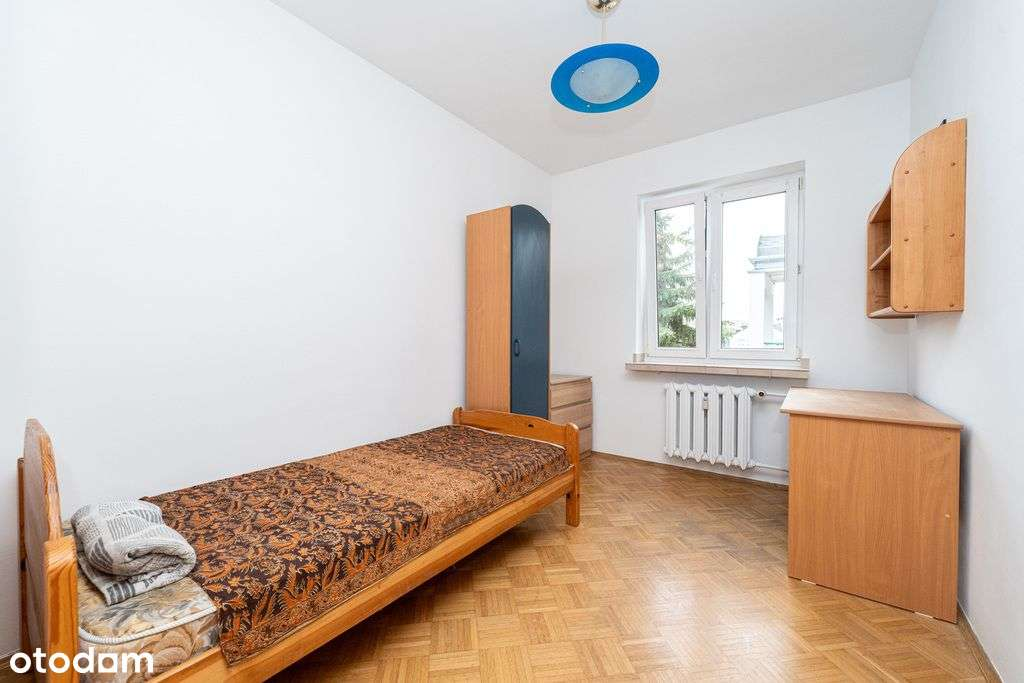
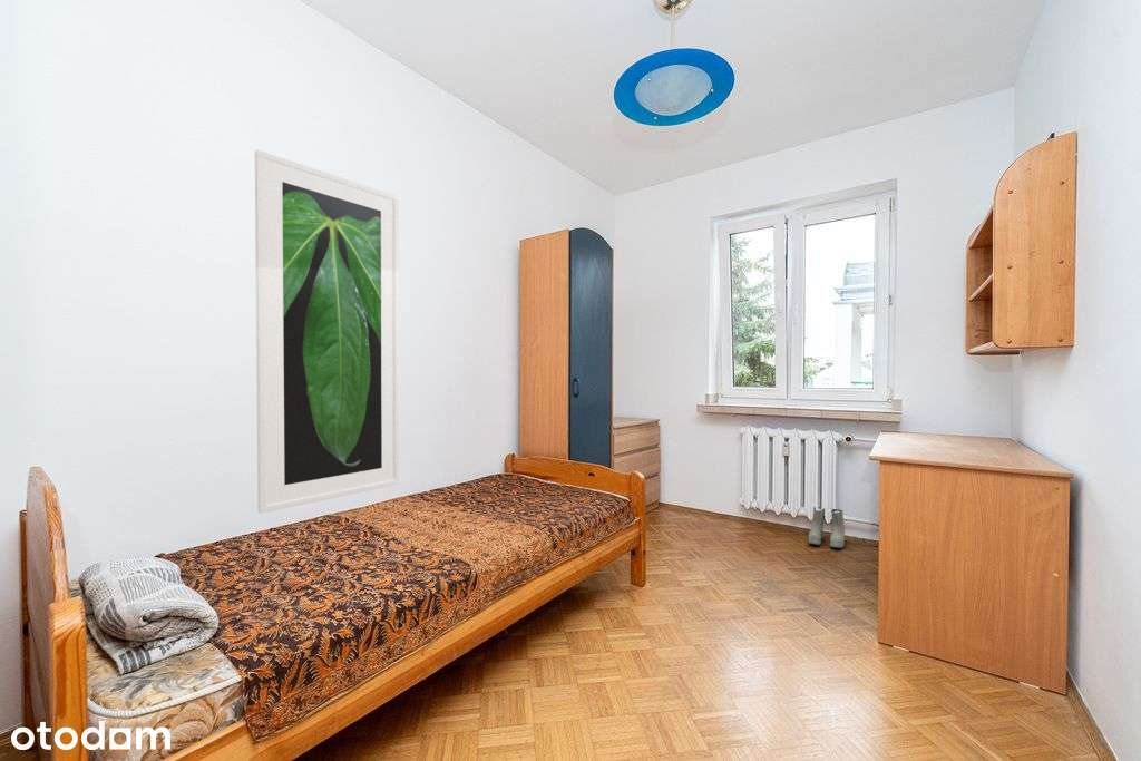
+ boots [808,506,846,549]
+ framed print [254,148,400,515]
